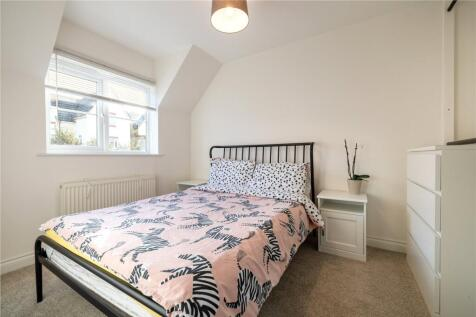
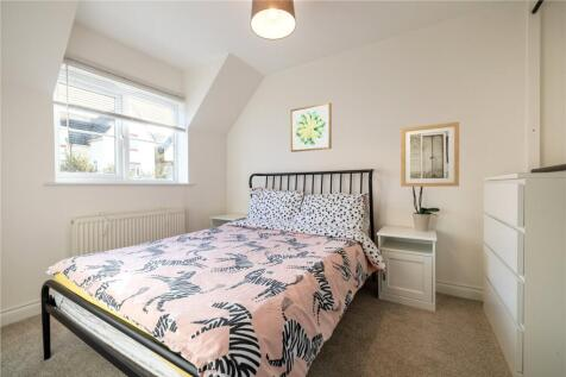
+ wall art [400,121,460,188]
+ wall art [290,101,333,153]
